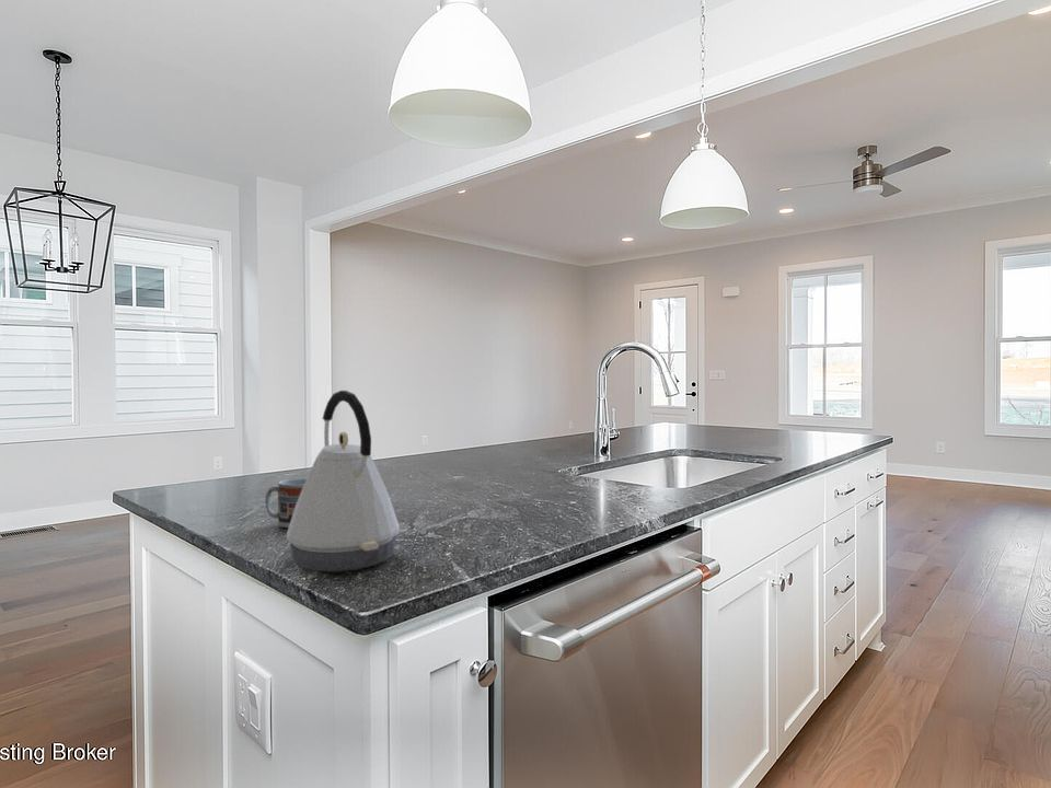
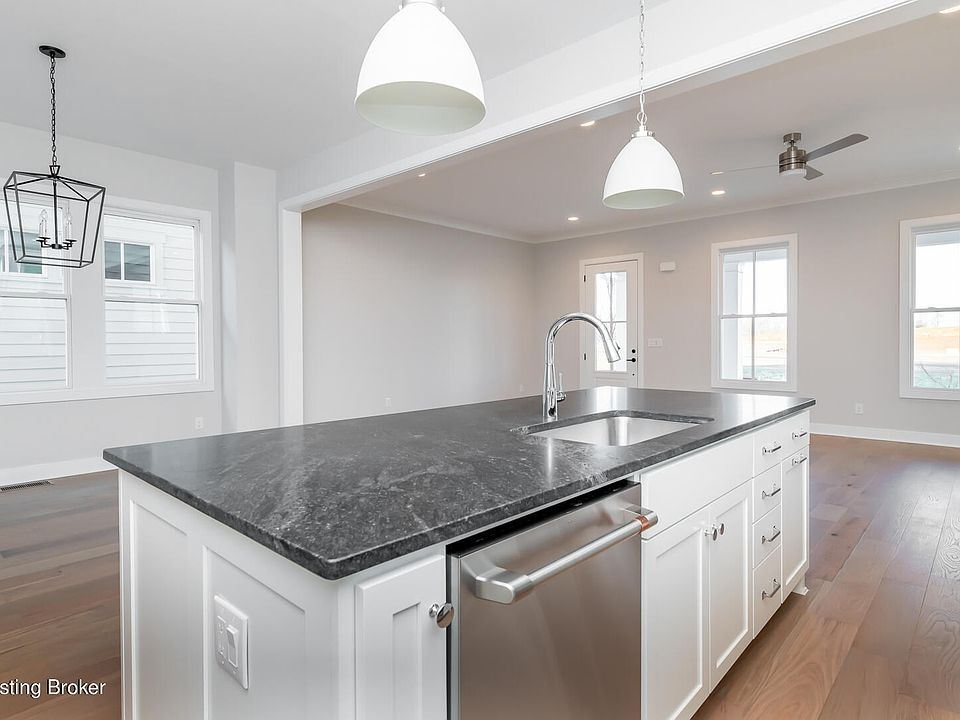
- cup [264,477,308,529]
- kettle [286,390,401,573]
